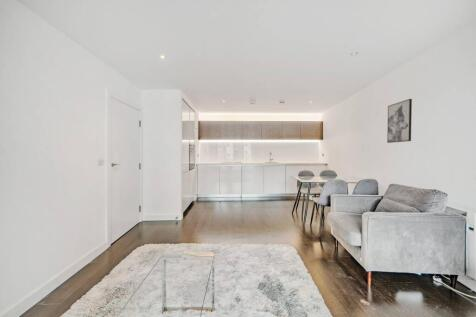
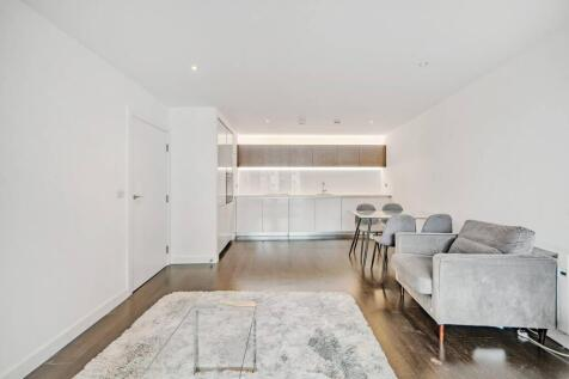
- wall art [386,98,413,144]
